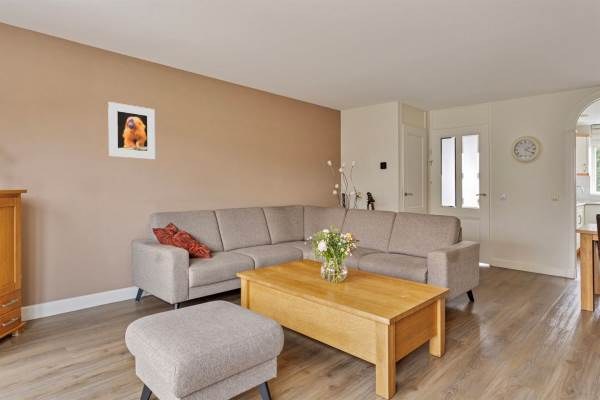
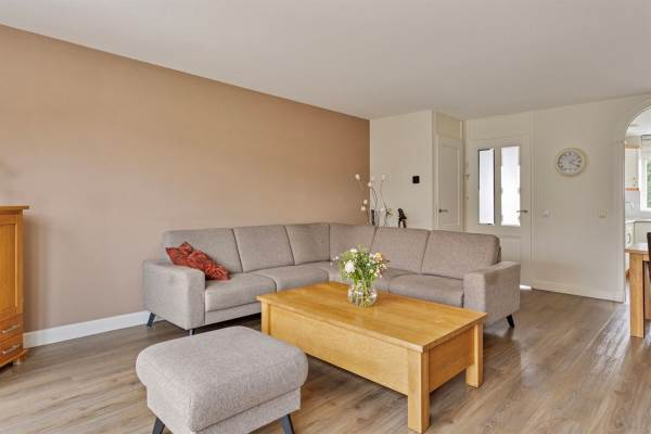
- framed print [107,101,156,160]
